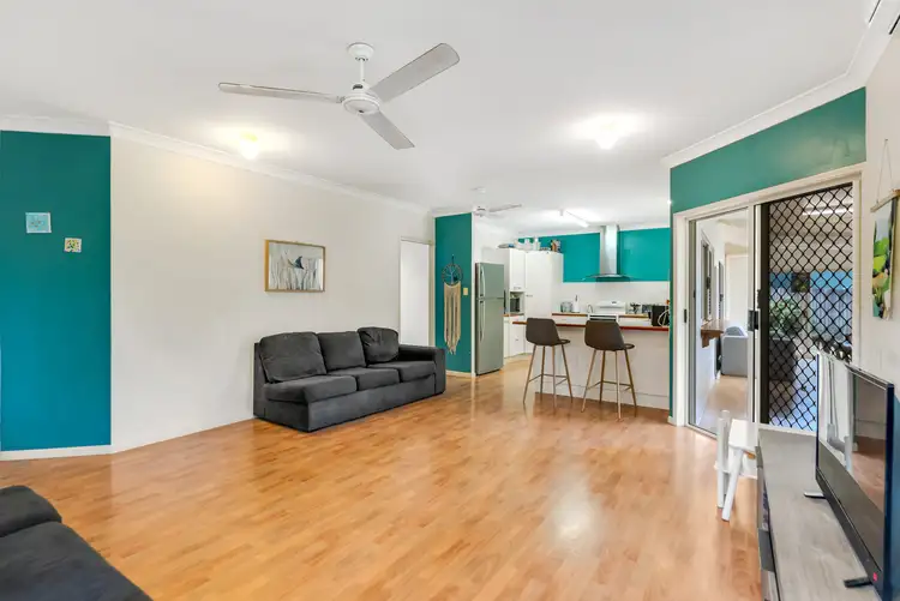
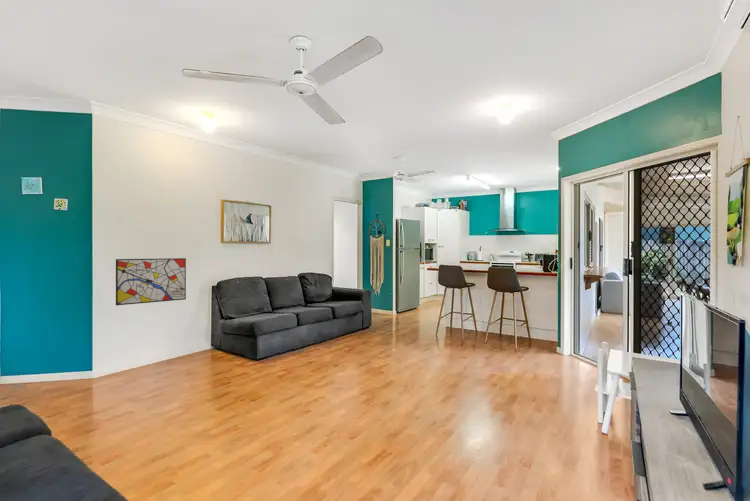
+ wall art [115,257,187,306]
